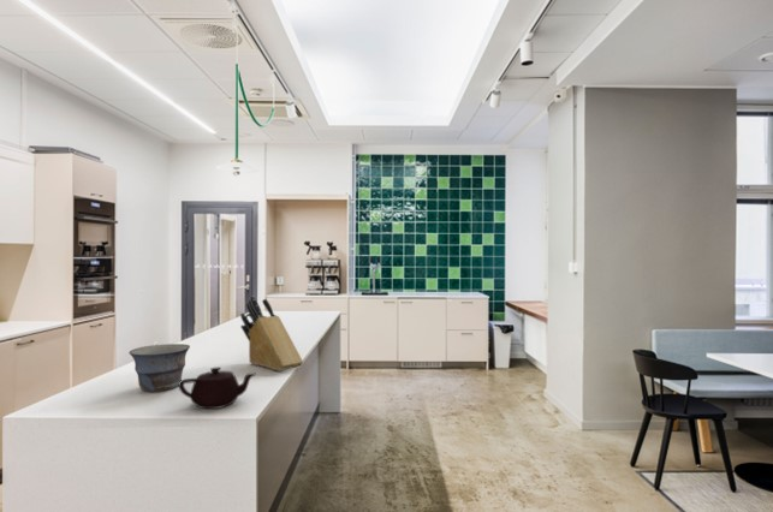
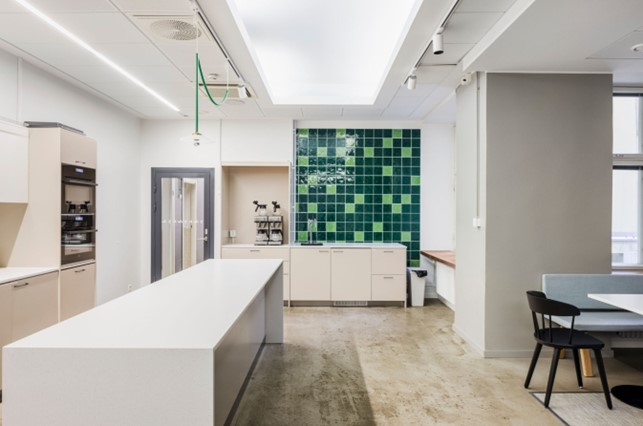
- knife block [239,294,304,373]
- teapot [178,367,257,410]
- bowl [127,343,191,393]
